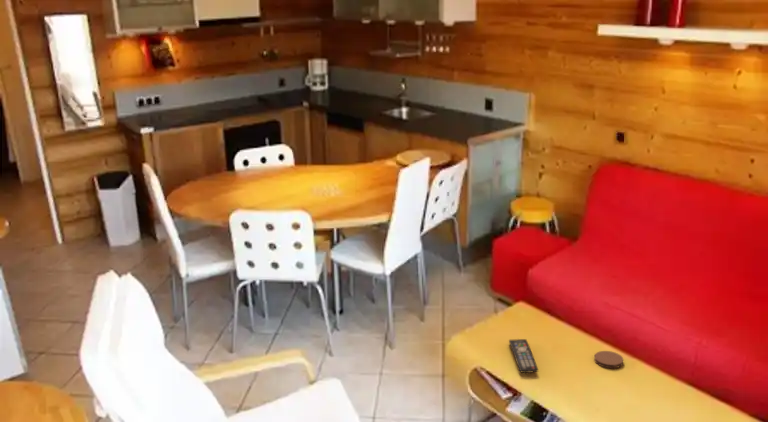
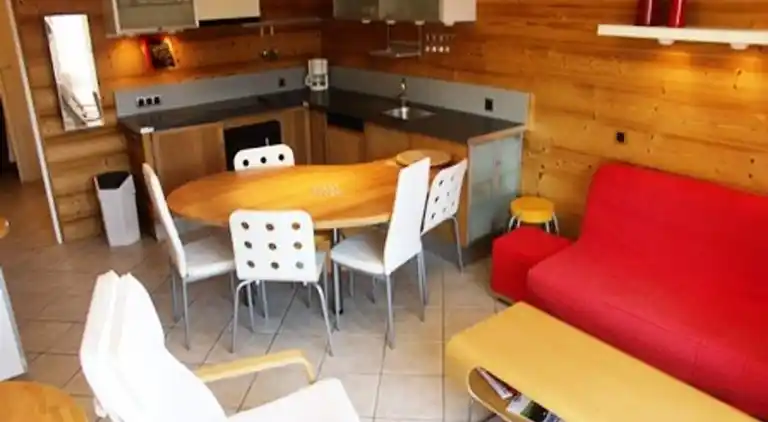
- coaster [593,350,624,369]
- remote control [508,338,539,374]
